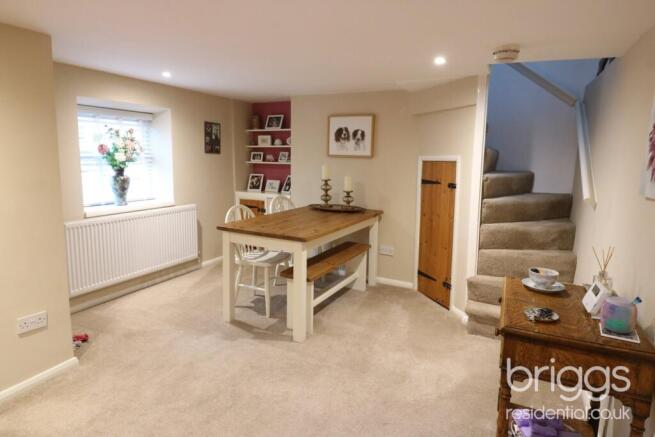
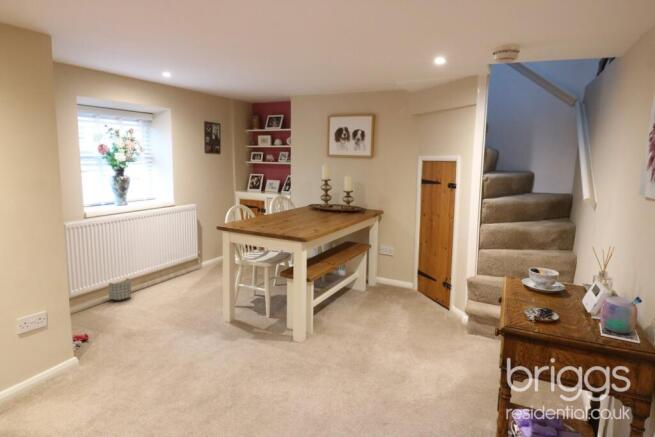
+ planter [107,277,133,302]
